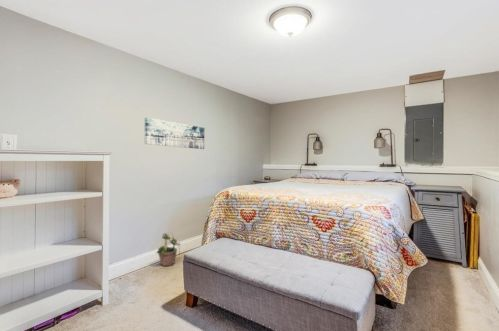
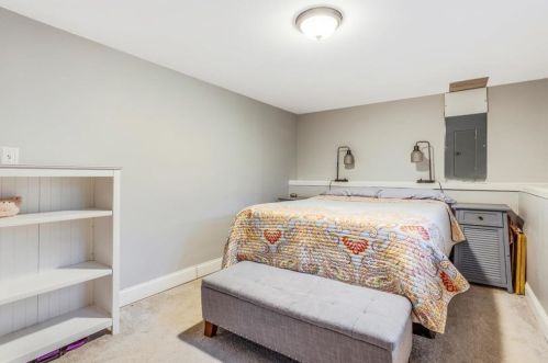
- potted plant [155,232,181,267]
- wall art [143,117,206,150]
